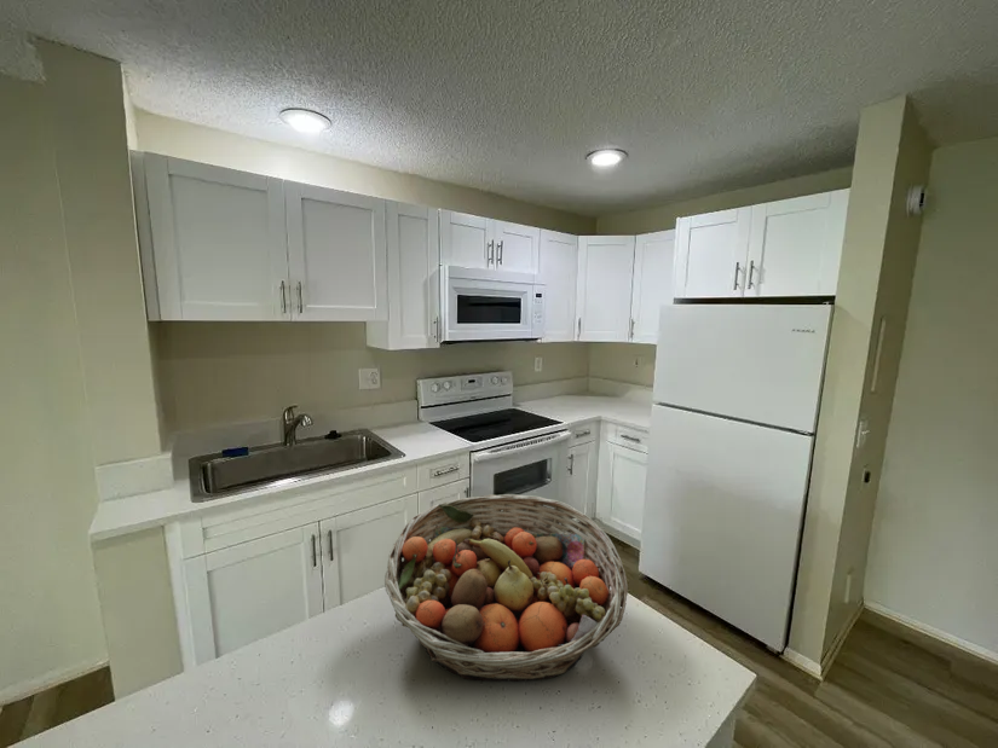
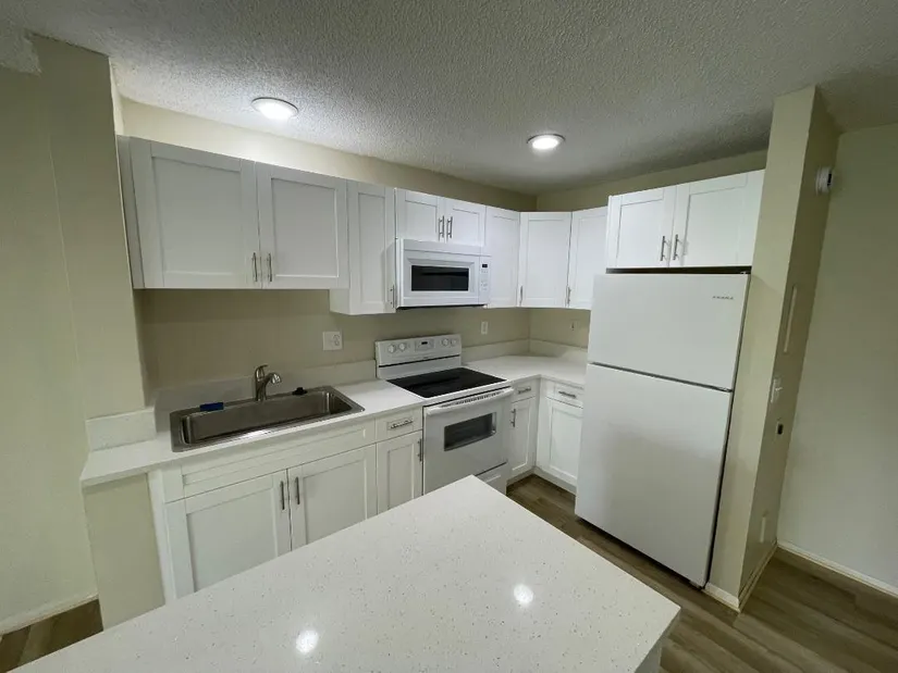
- fruit basket [383,493,629,683]
